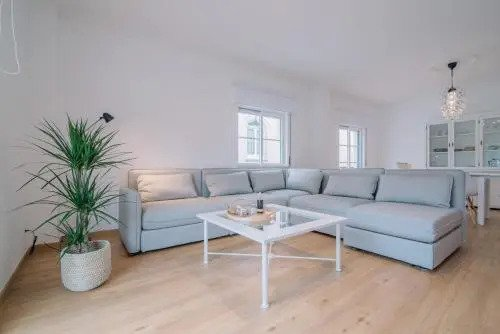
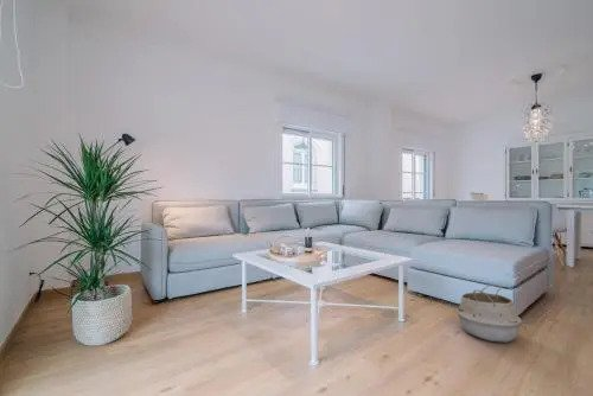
+ woven basket [455,283,523,344]
